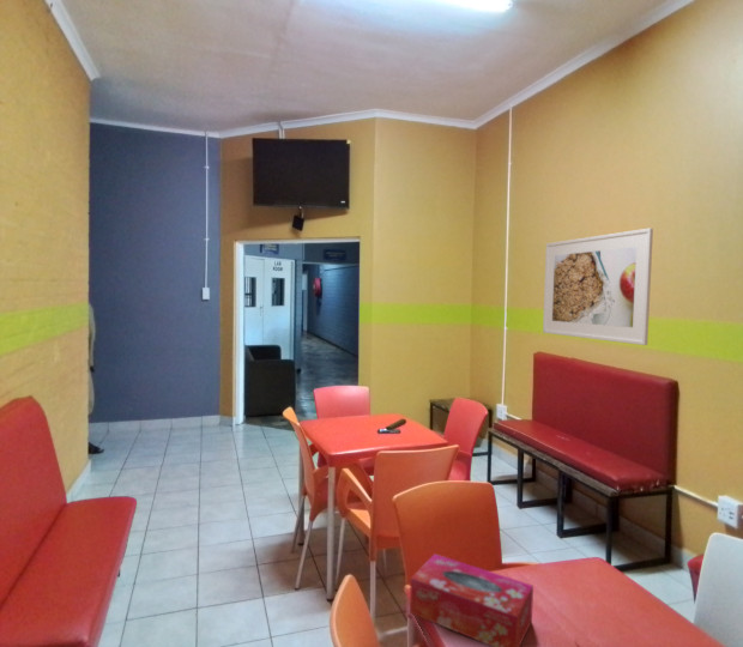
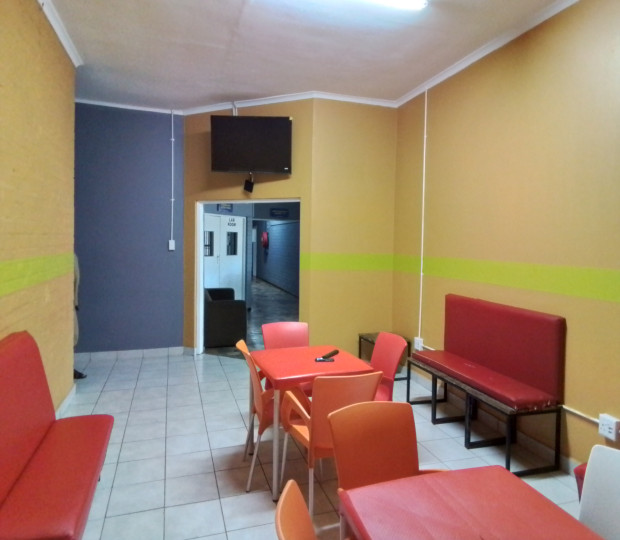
- tissue box [409,552,534,647]
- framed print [542,226,654,346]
